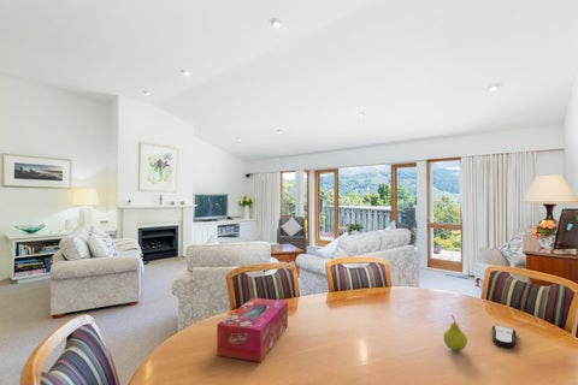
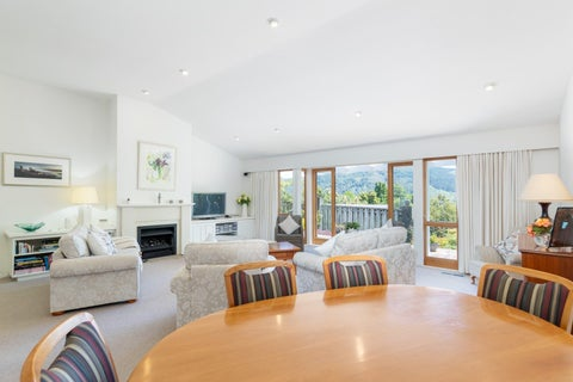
- fruit [442,314,468,353]
- remote control [491,325,518,349]
- tissue box [216,297,289,363]
